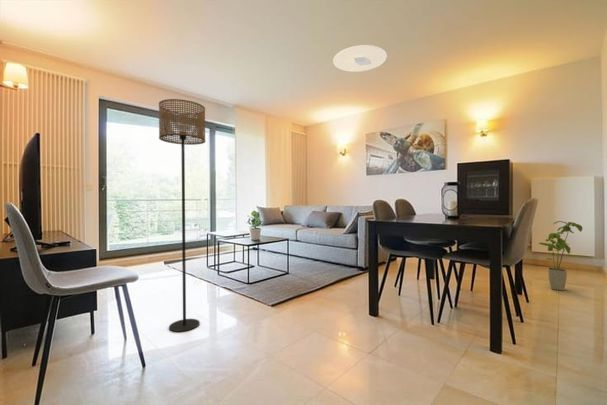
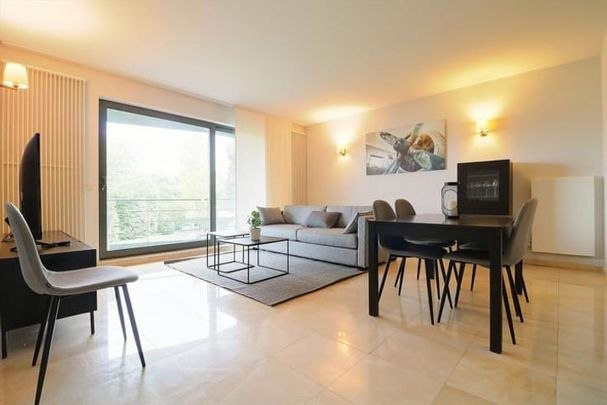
- ceiling light [332,44,388,73]
- house plant [538,220,583,292]
- floor lamp [158,98,206,333]
